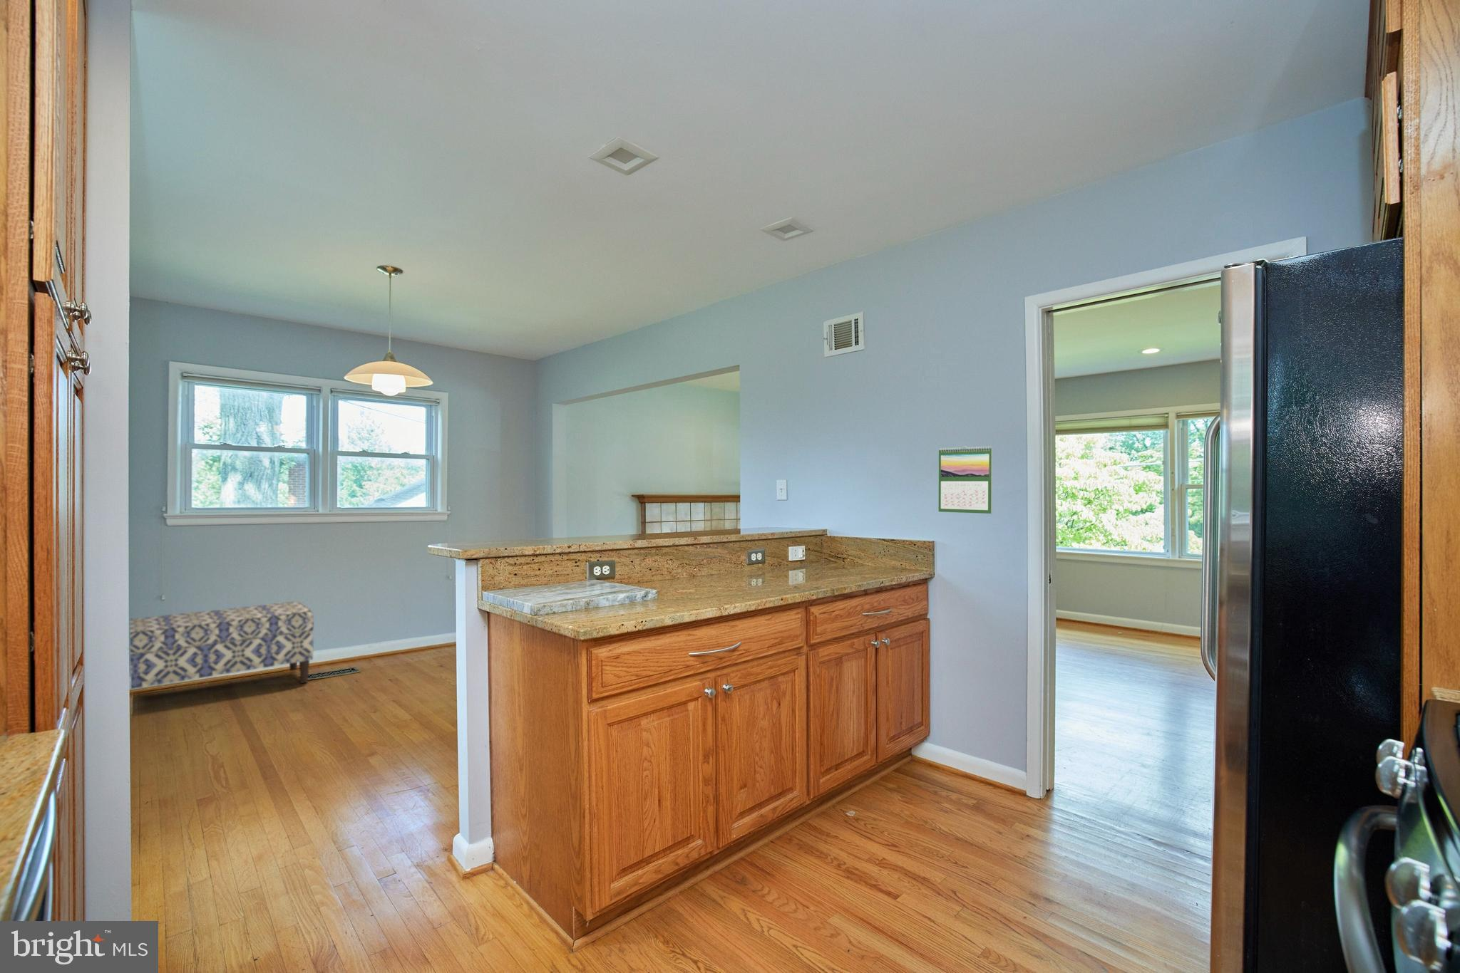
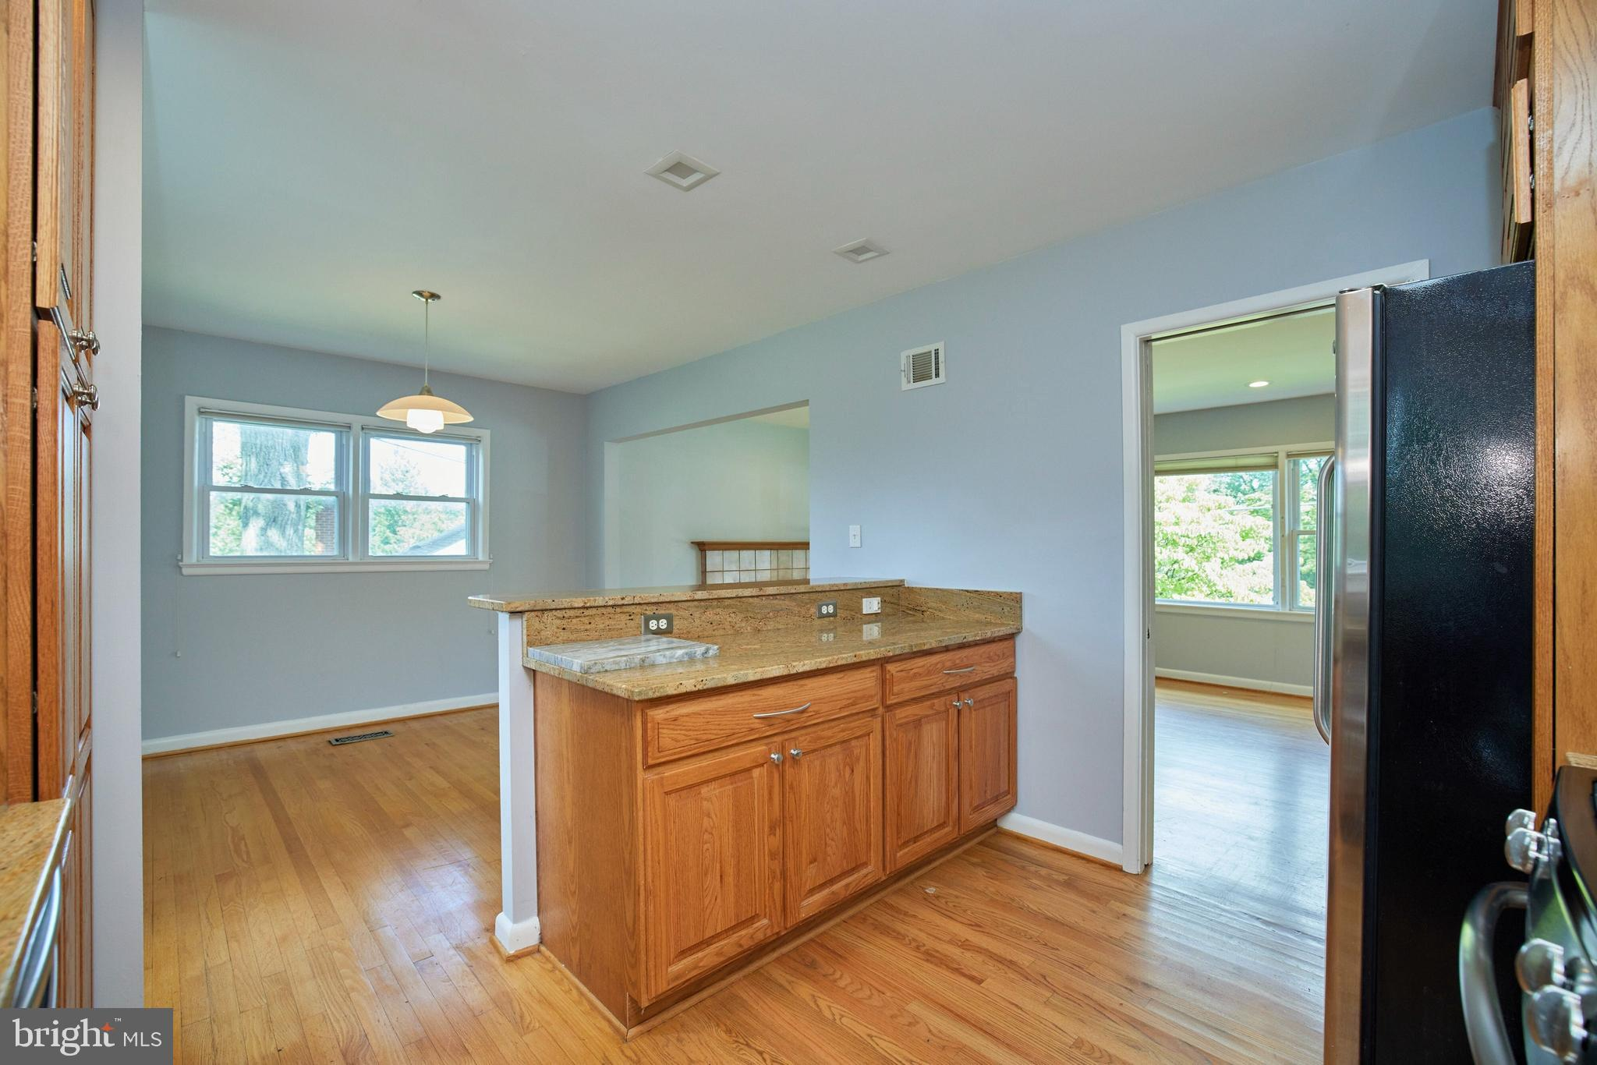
- bench [129,601,314,690]
- calendar [939,445,993,515]
